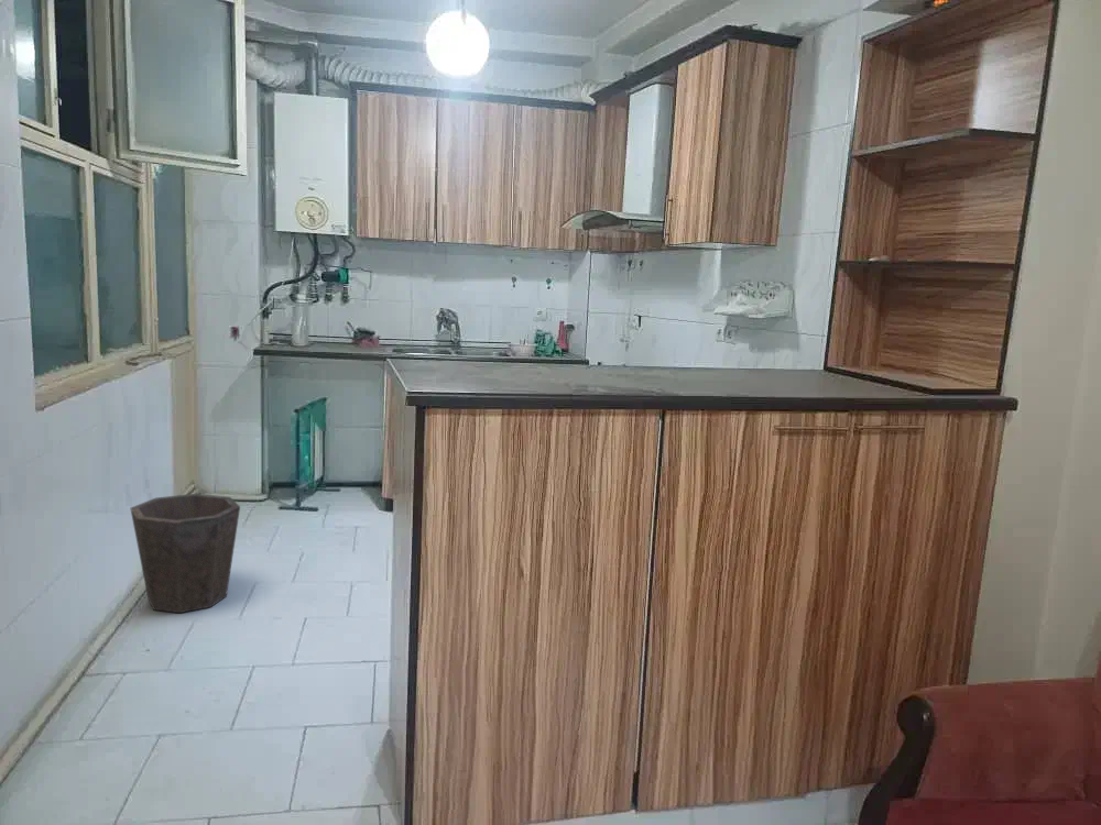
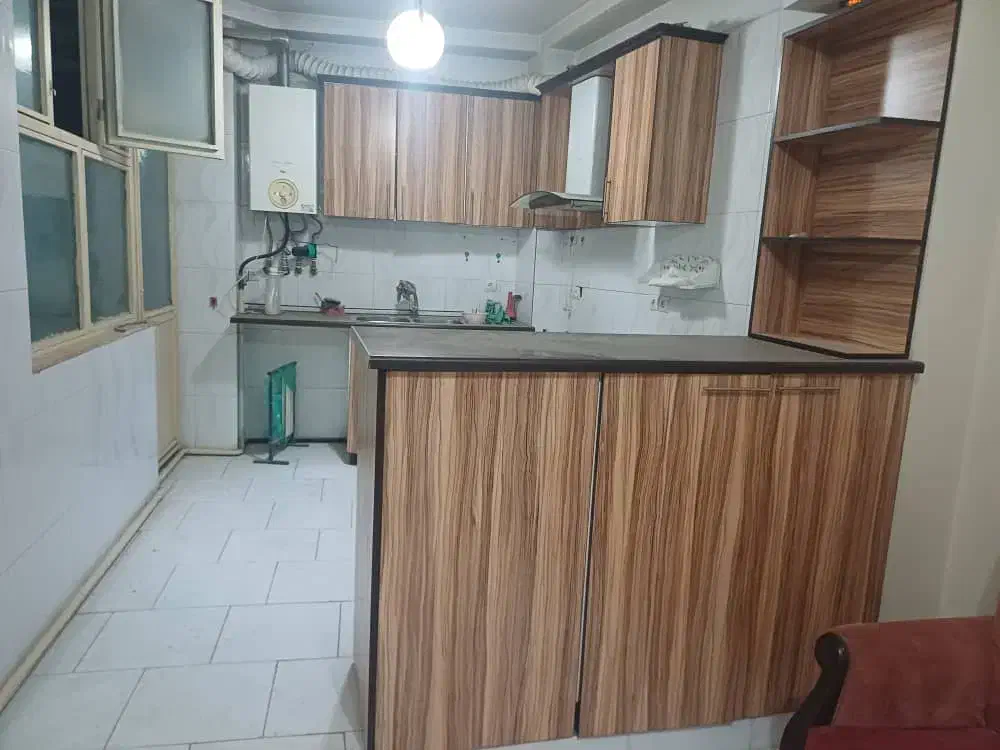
- waste bin [130,493,241,614]
